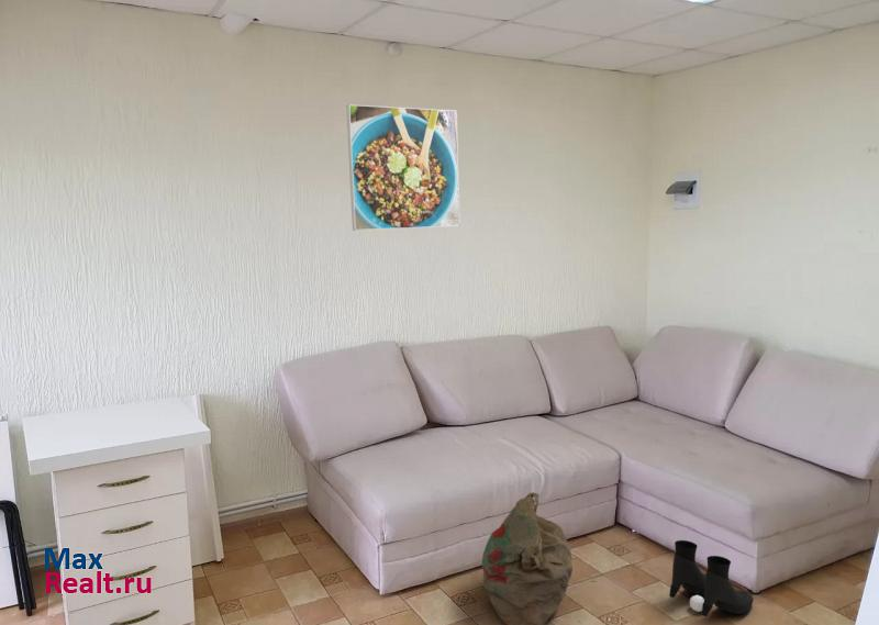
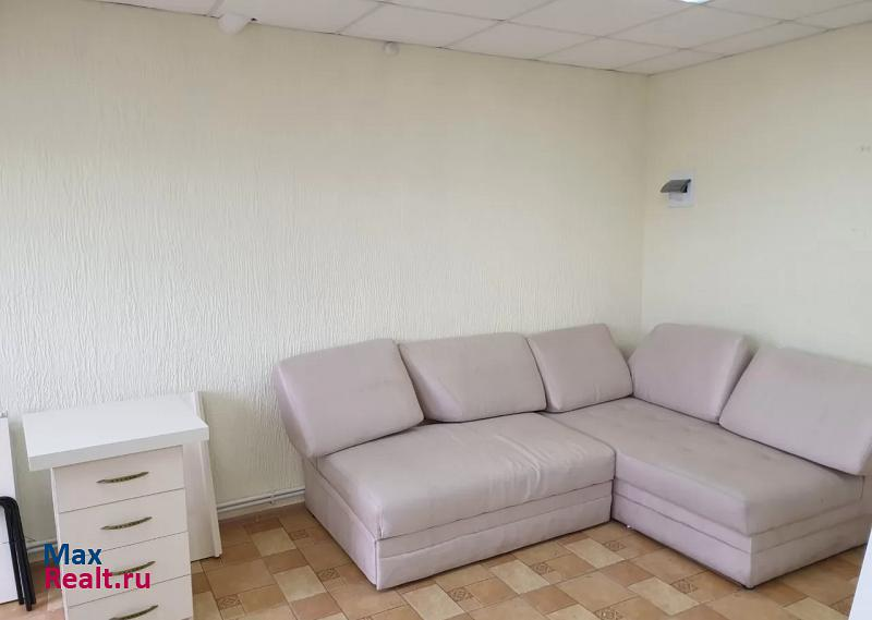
- boots [668,539,755,617]
- bag [481,491,574,625]
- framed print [346,103,461,232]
